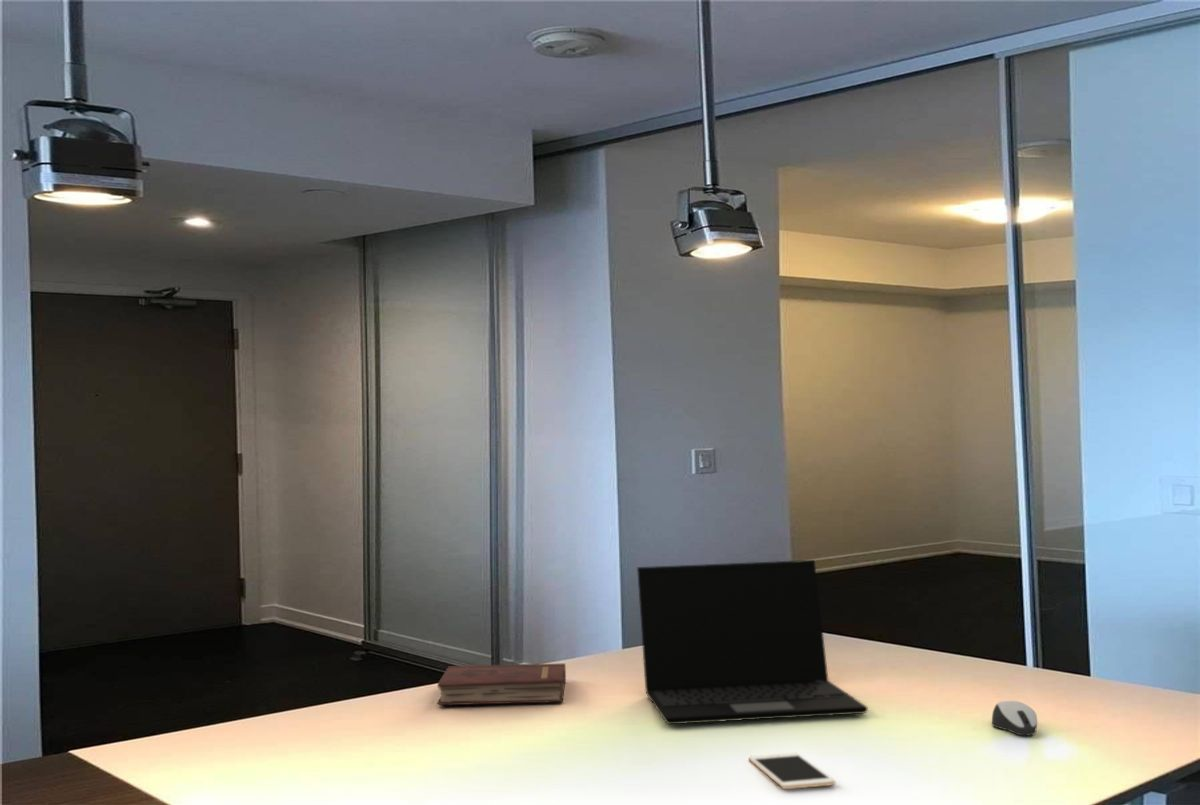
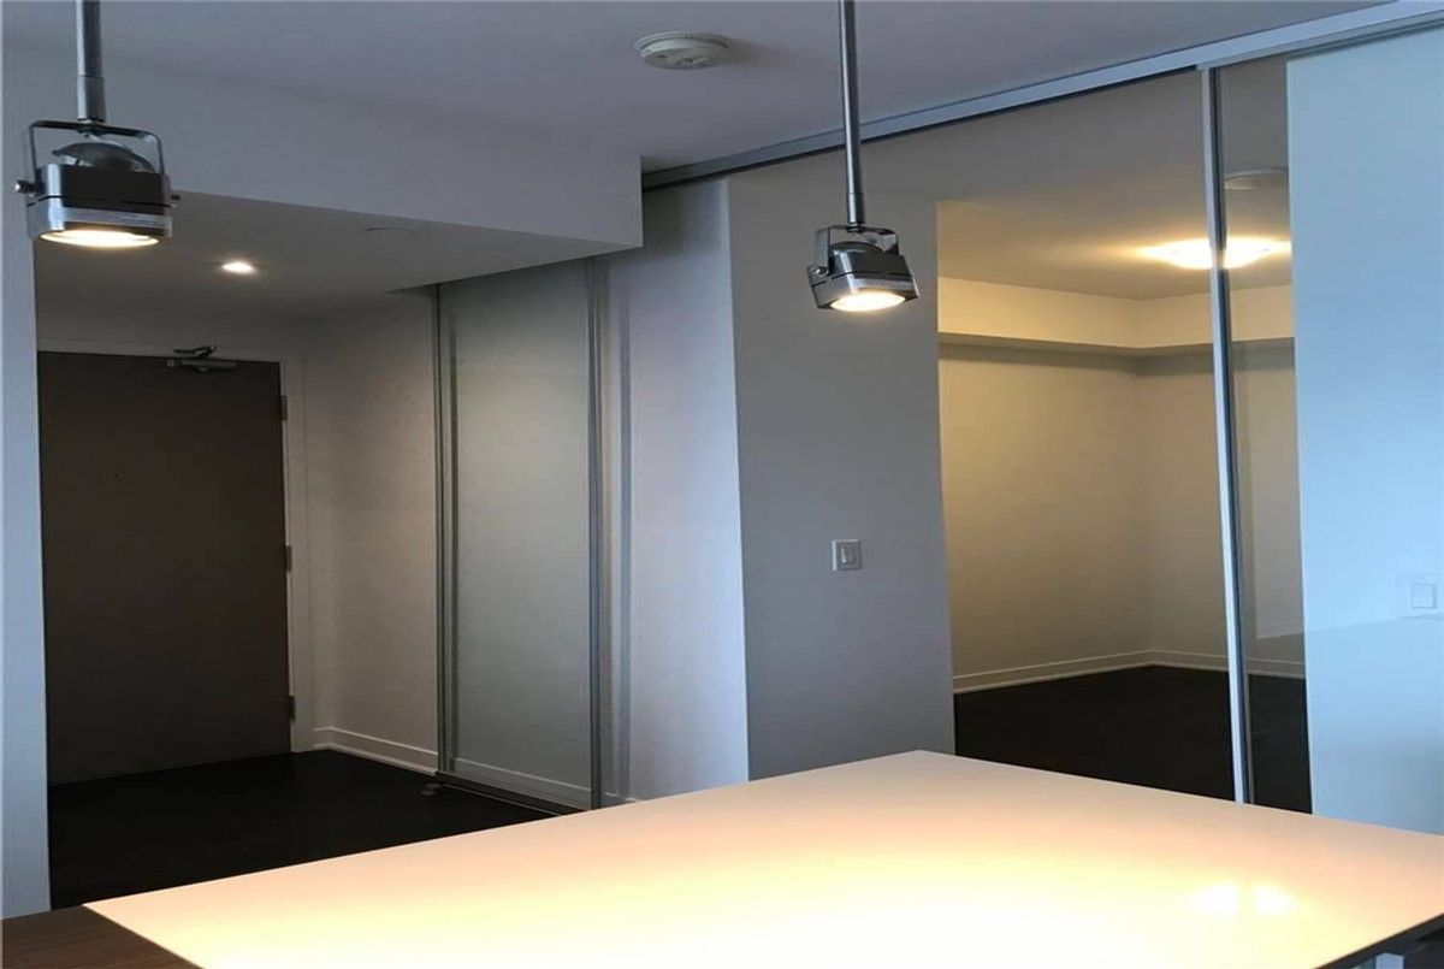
- computer mouse [991,700,1038,736]
- cell phone [748,751,836,790]
- hardback book [436,662,567,706]
- laptop [636,559,869,725]
